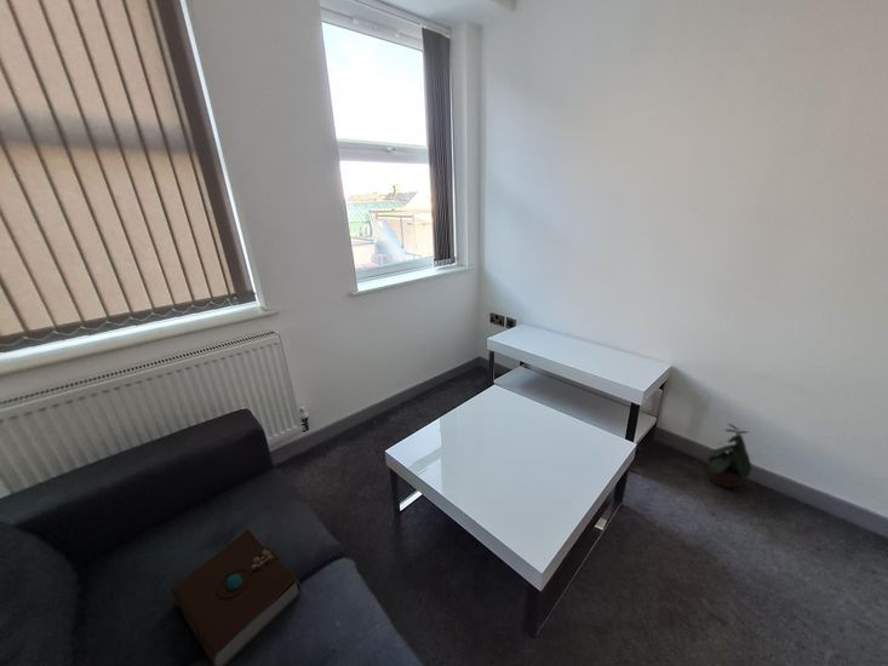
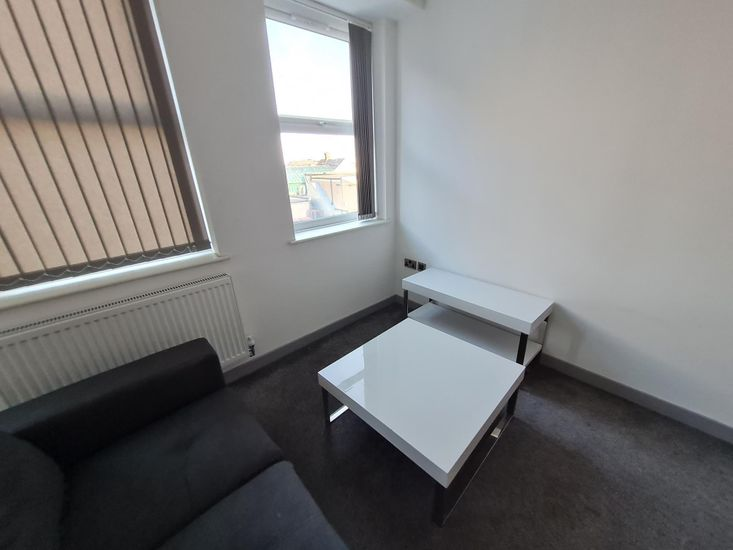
- potted plant [704,423,752,489]
- book [171,528,303,666]
